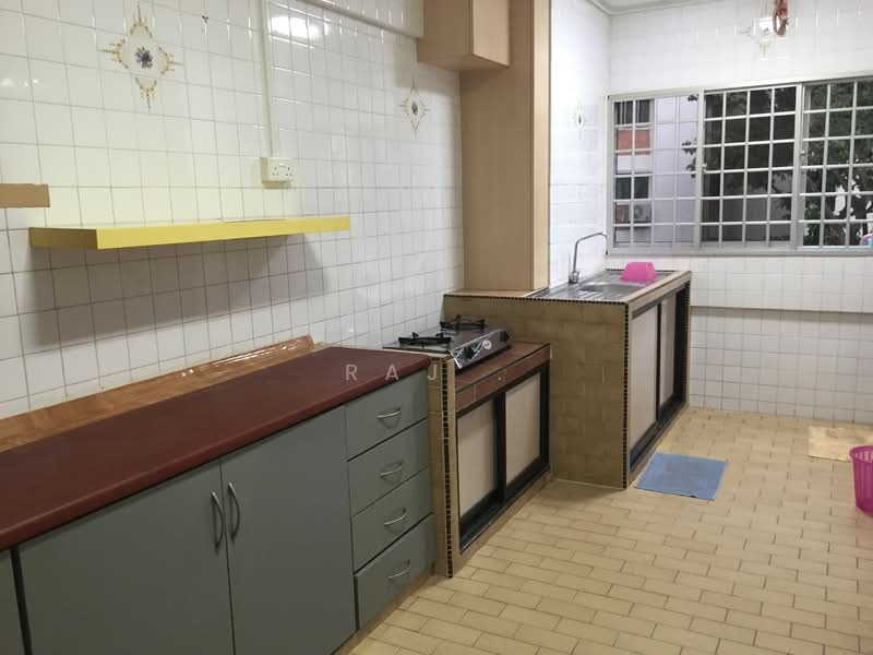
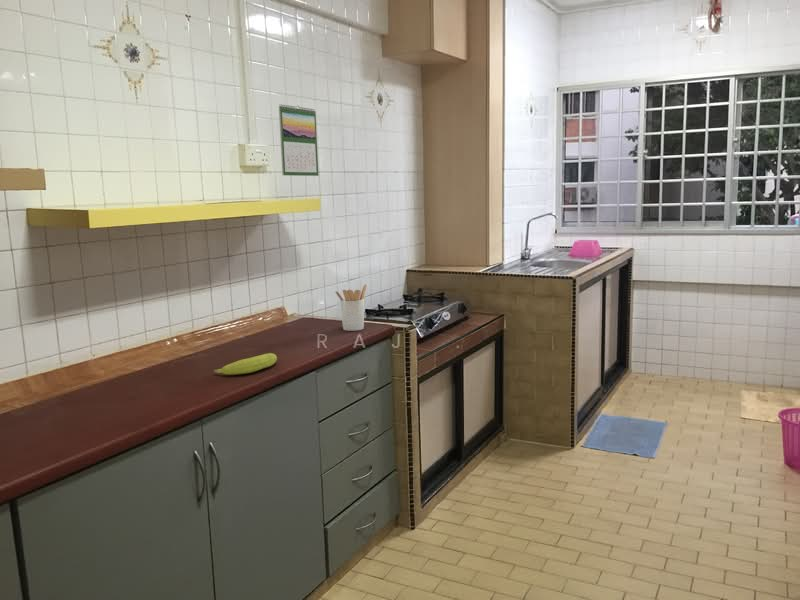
+ utensil holder [334,283,367,332]
+ fruit [213,352,278,376]
+ calendar [278,103,319,177]
